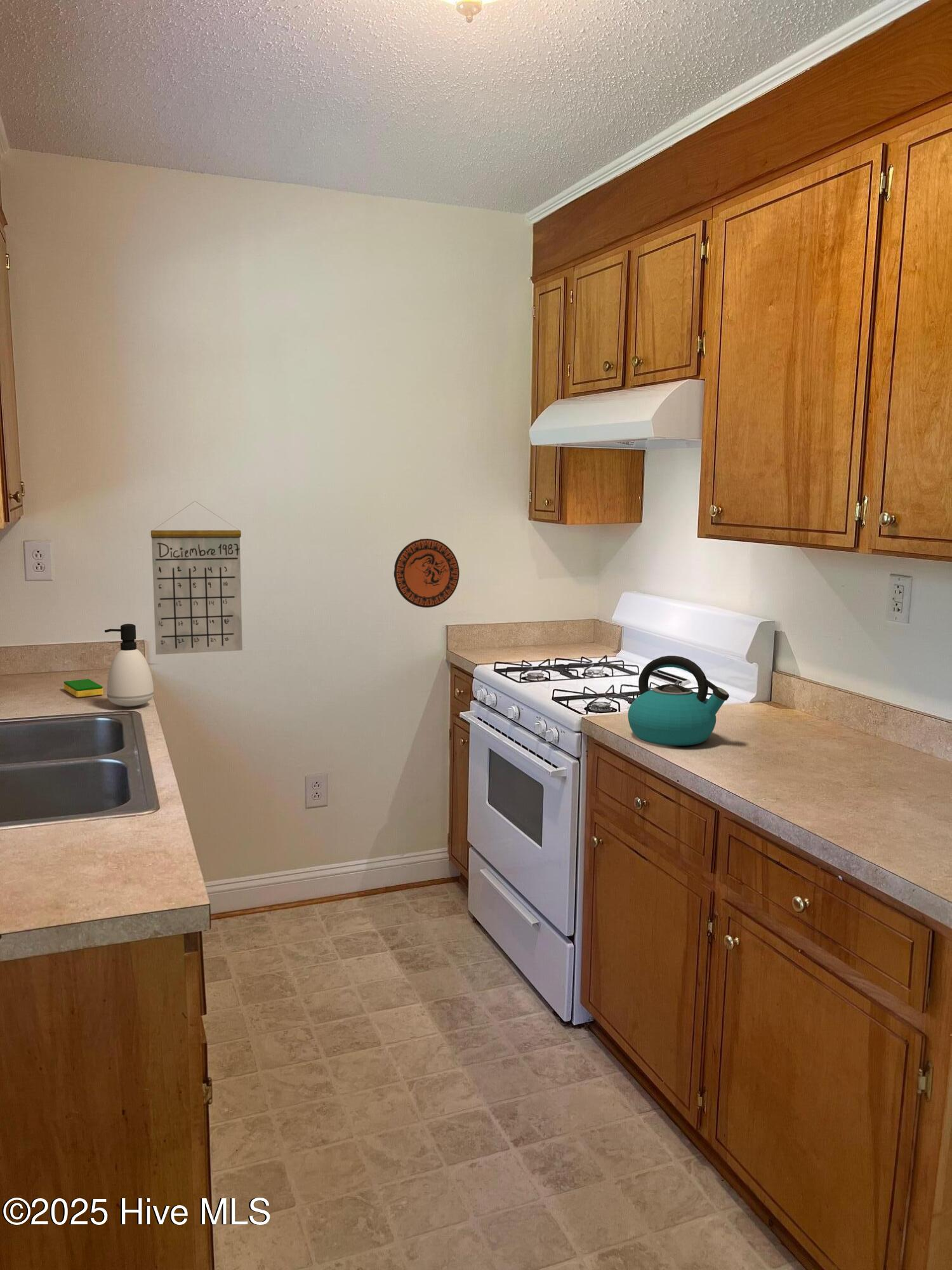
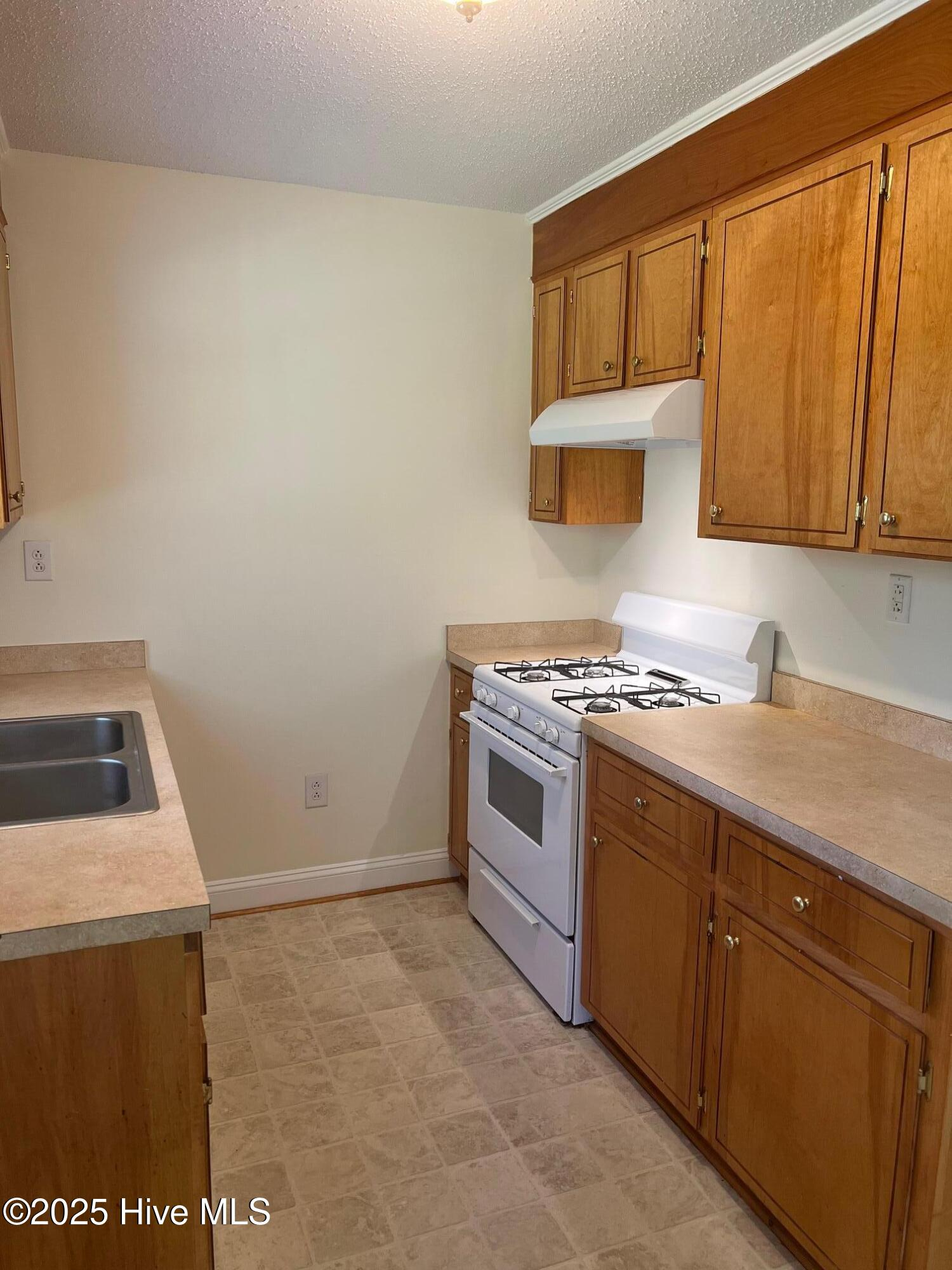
- kettle [627,655,730,746]
- soap dispenser [104,623,154,707]
- dish sponge [63,678,103,698]
- decorative plate [393,538,460,608]
- calendar [150,500,243,655]
